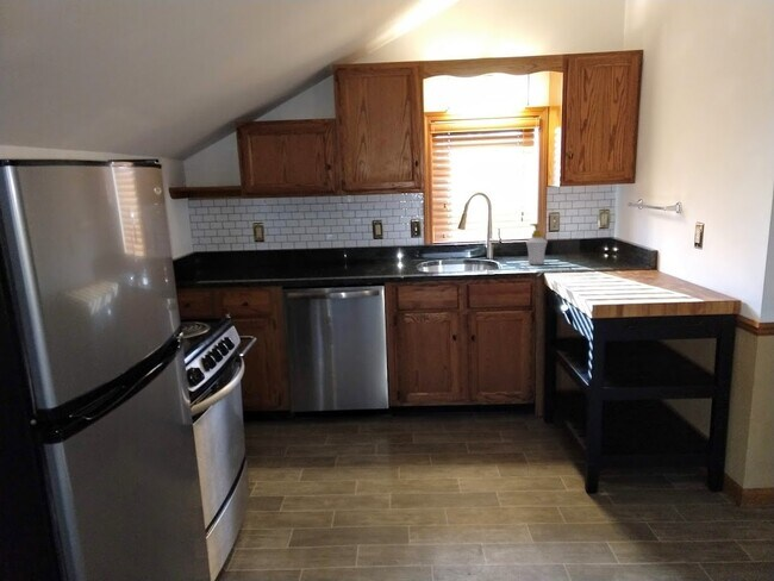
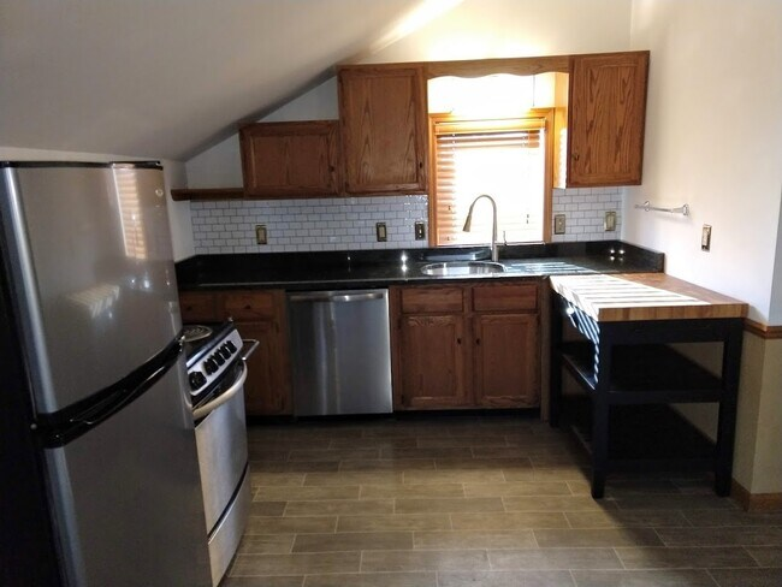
- soap bottle [525,221,549,265]
